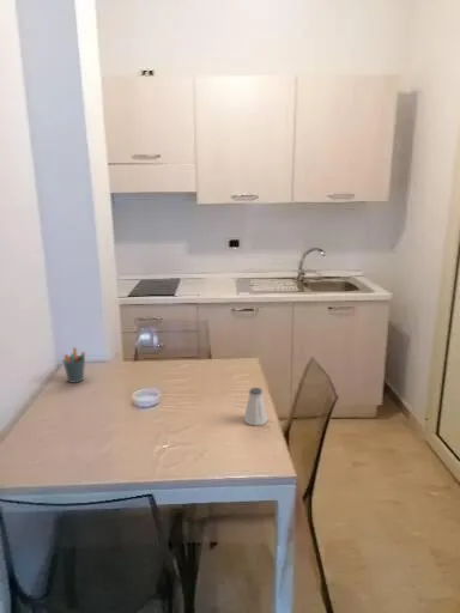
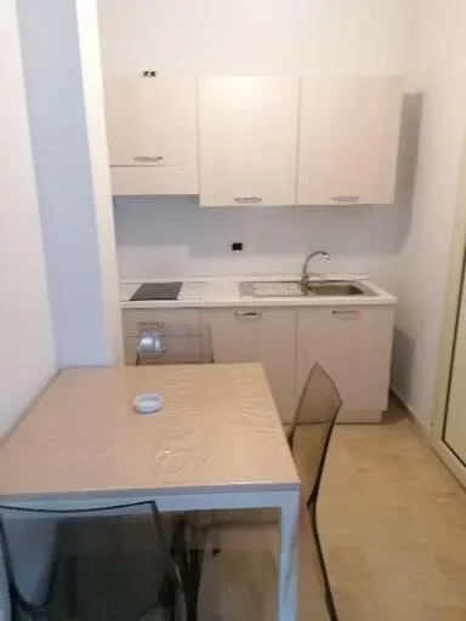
- saltshaker [243,387,268,426]
- pen holder [60,346,86,384]
